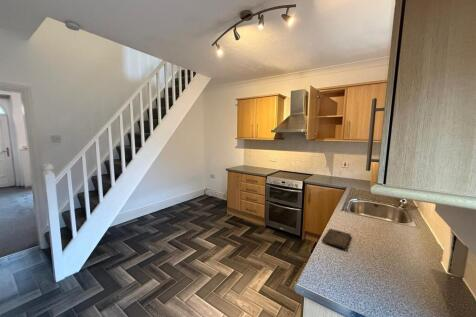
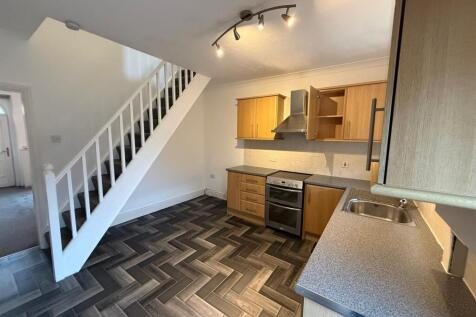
- cutting board [321,228,352,250]
